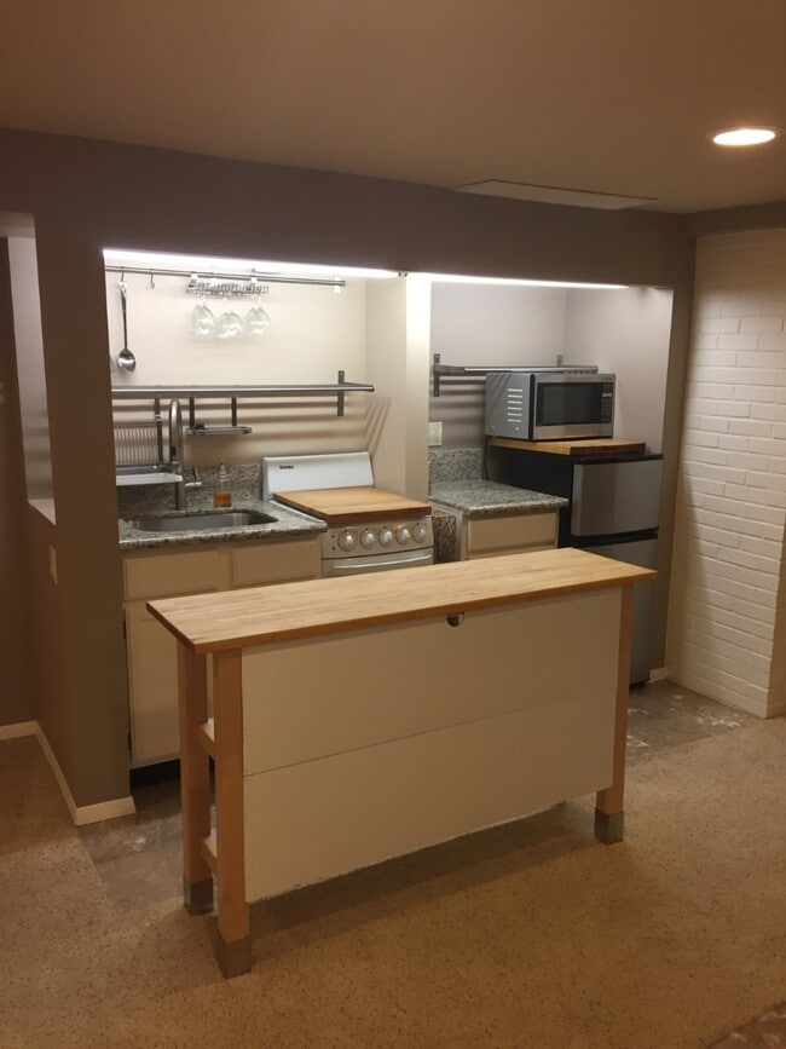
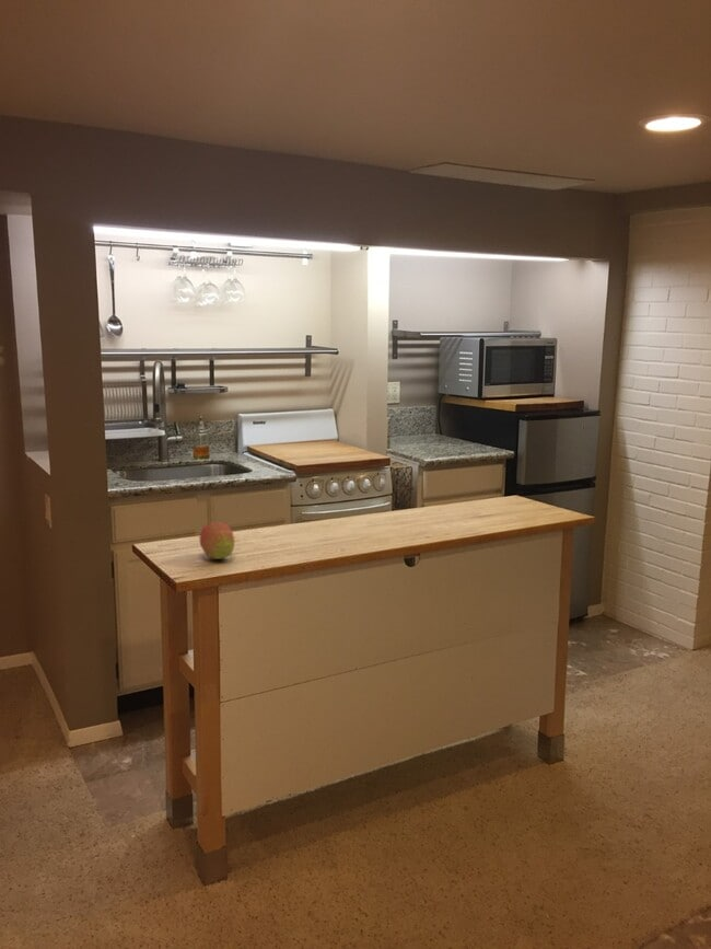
+ fruit [198,521,235,560]
